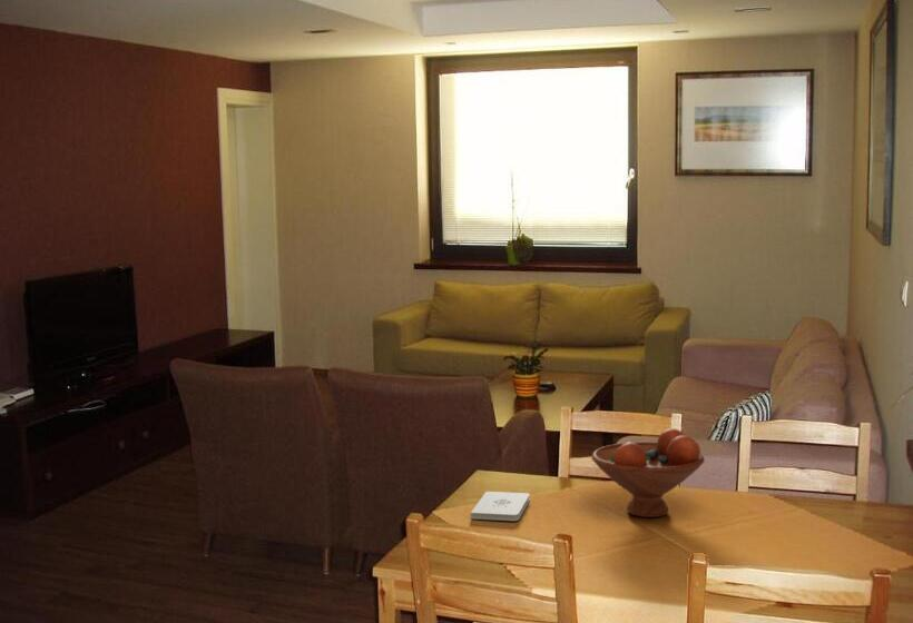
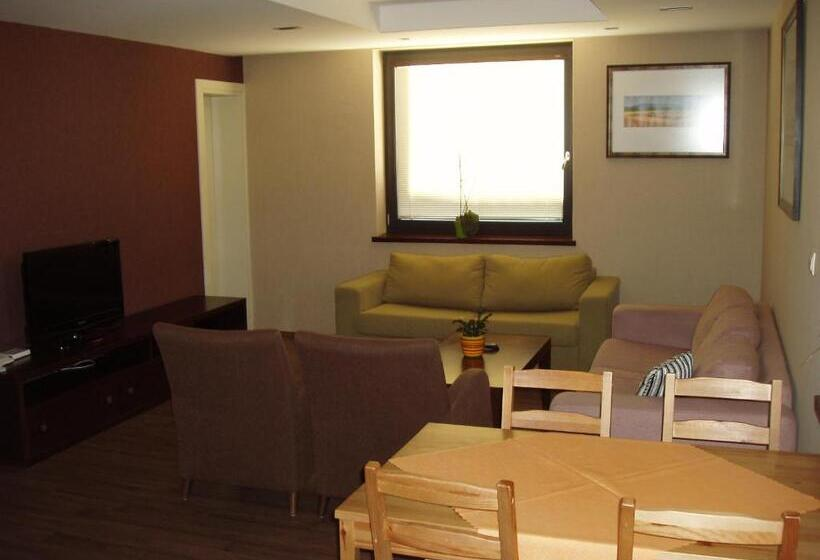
- notepad [470,491,531,522]
- fruit bowl [590,427,706,518]
